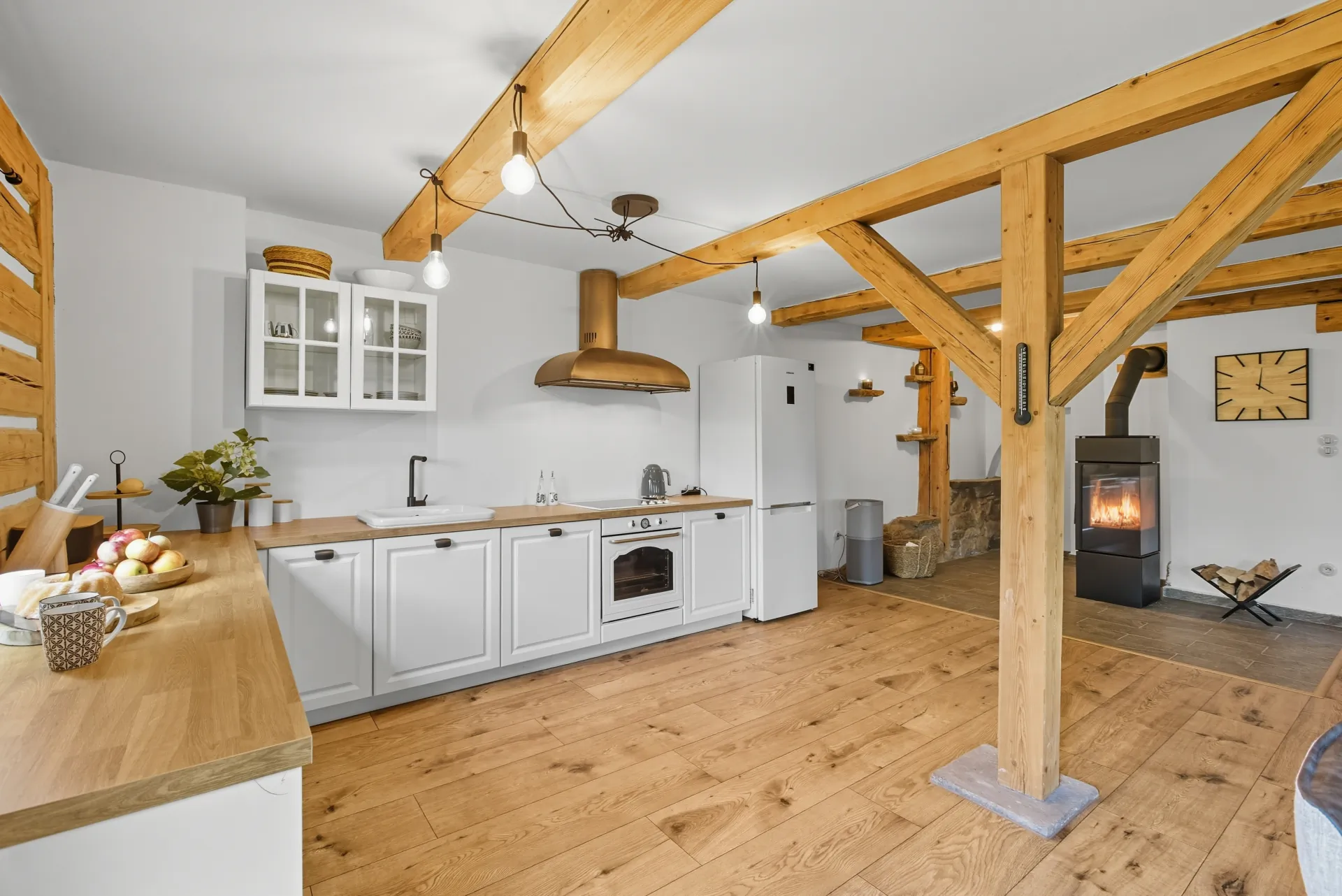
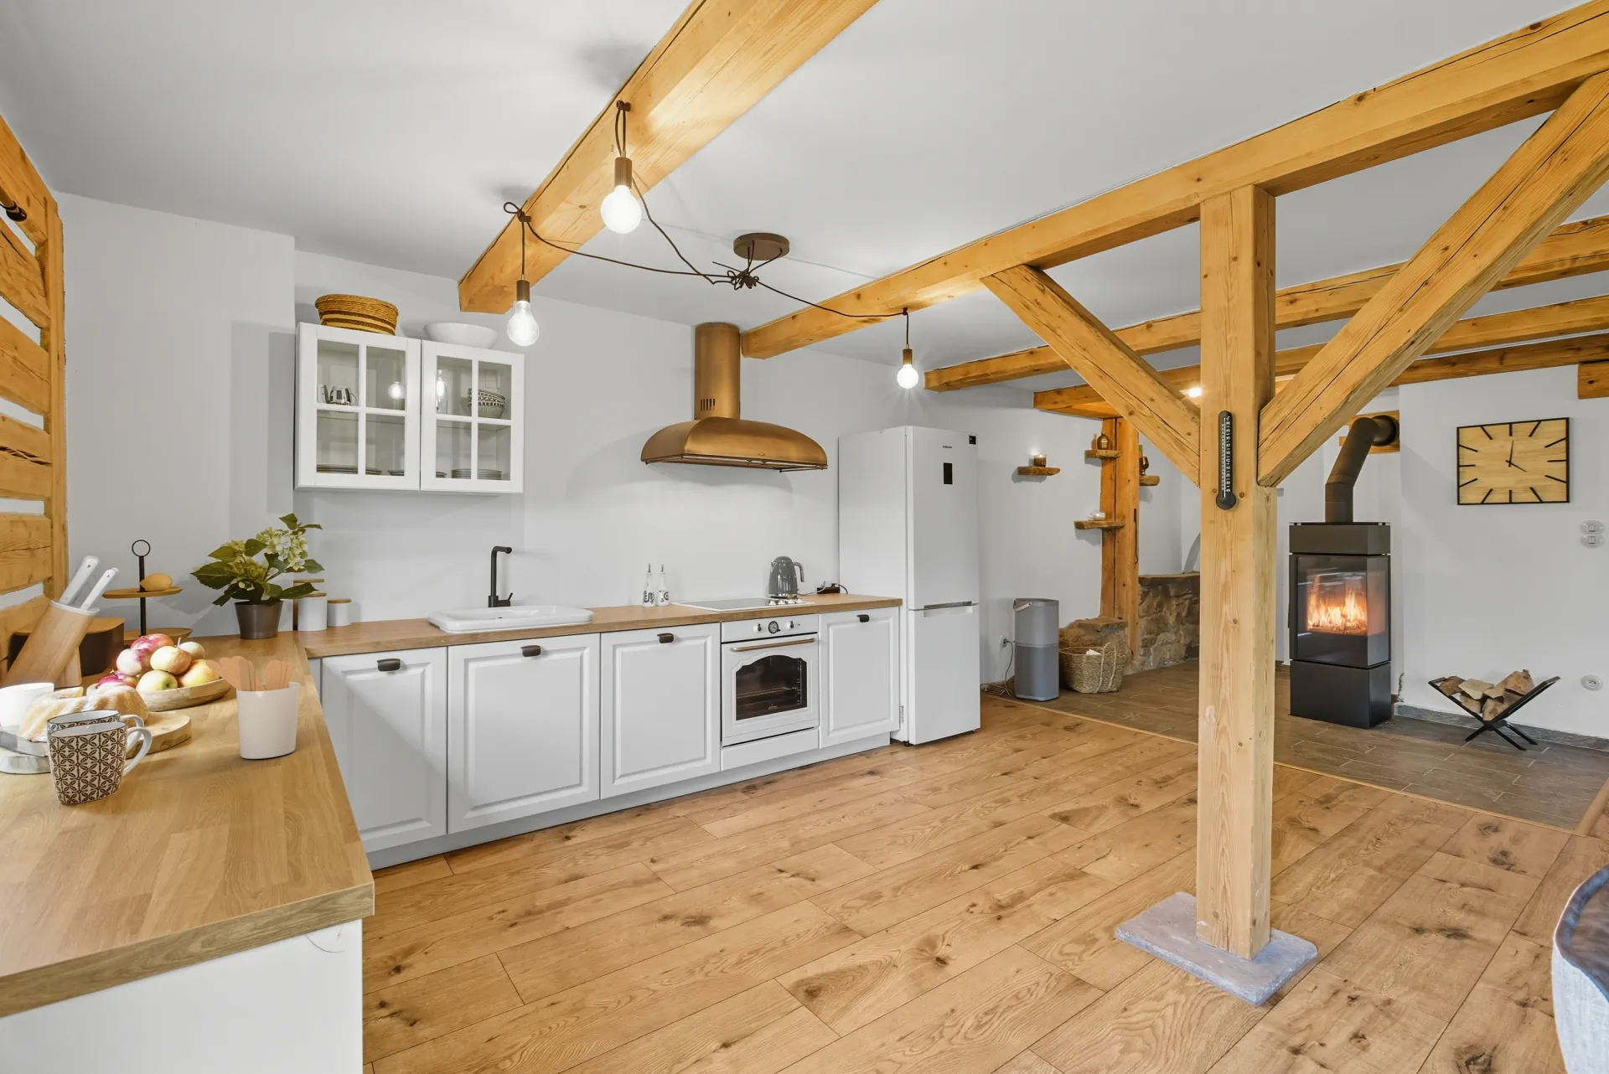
+ utensil holder [205,656,302,760]
